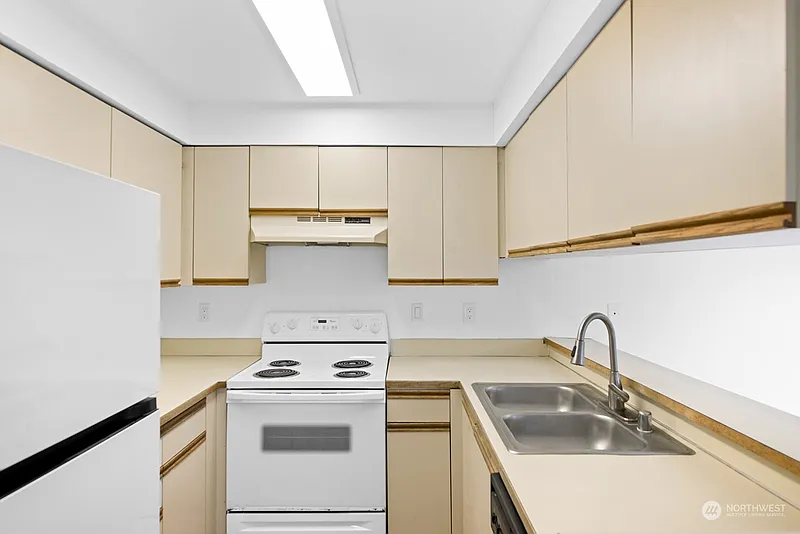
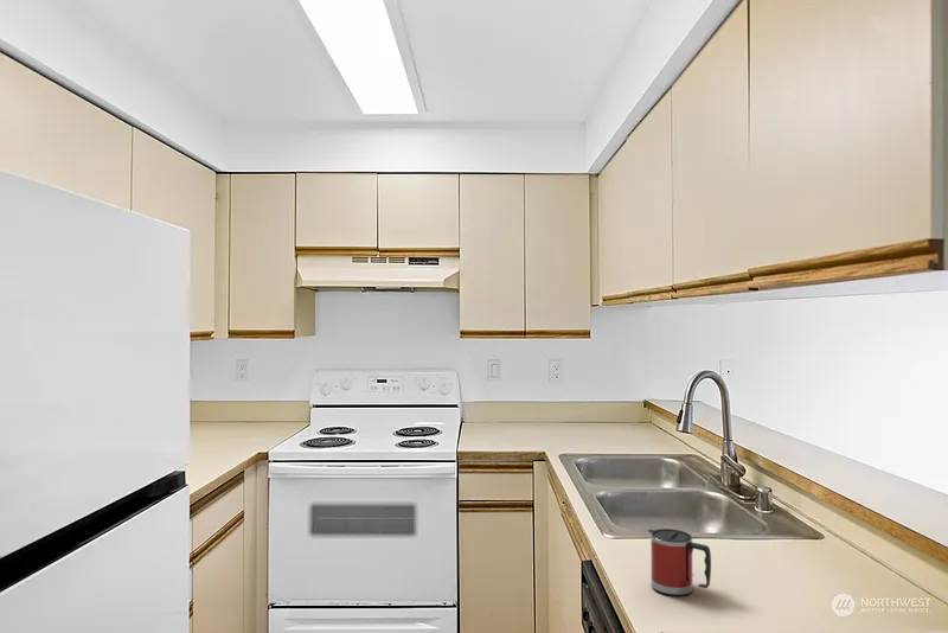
+ mug [647,528,712,596]
